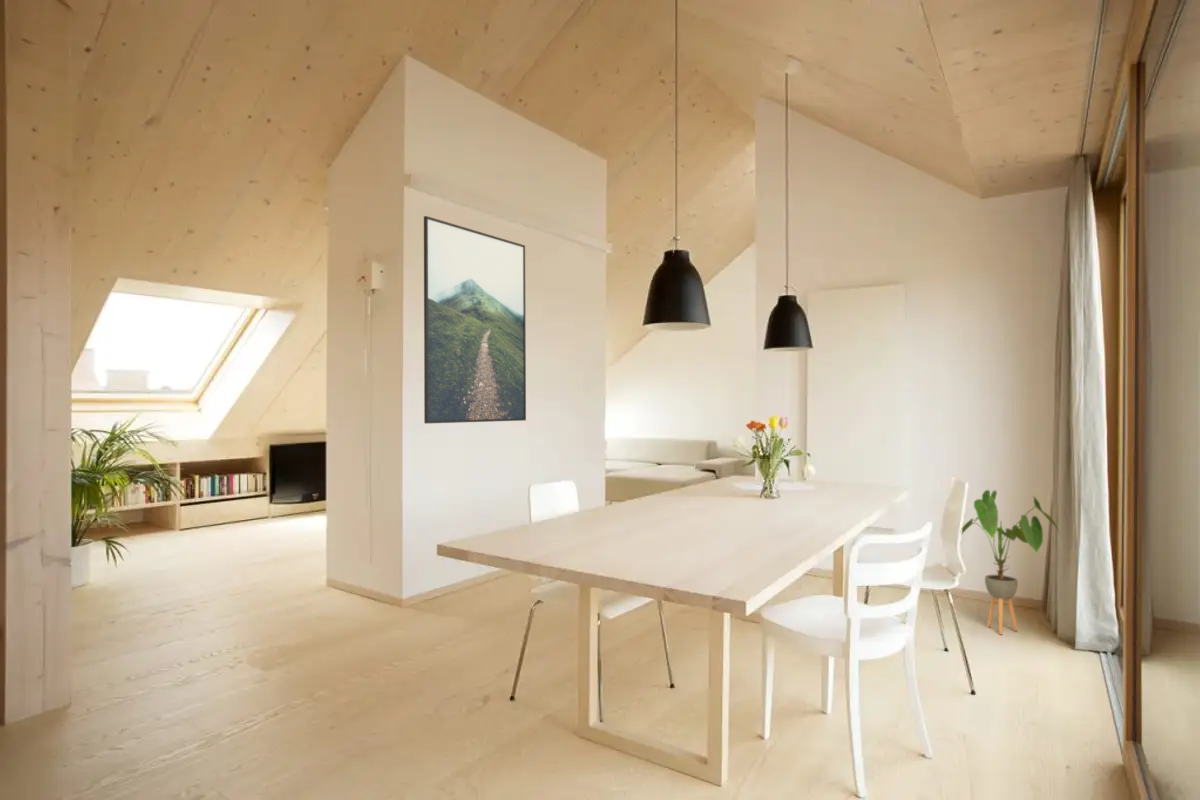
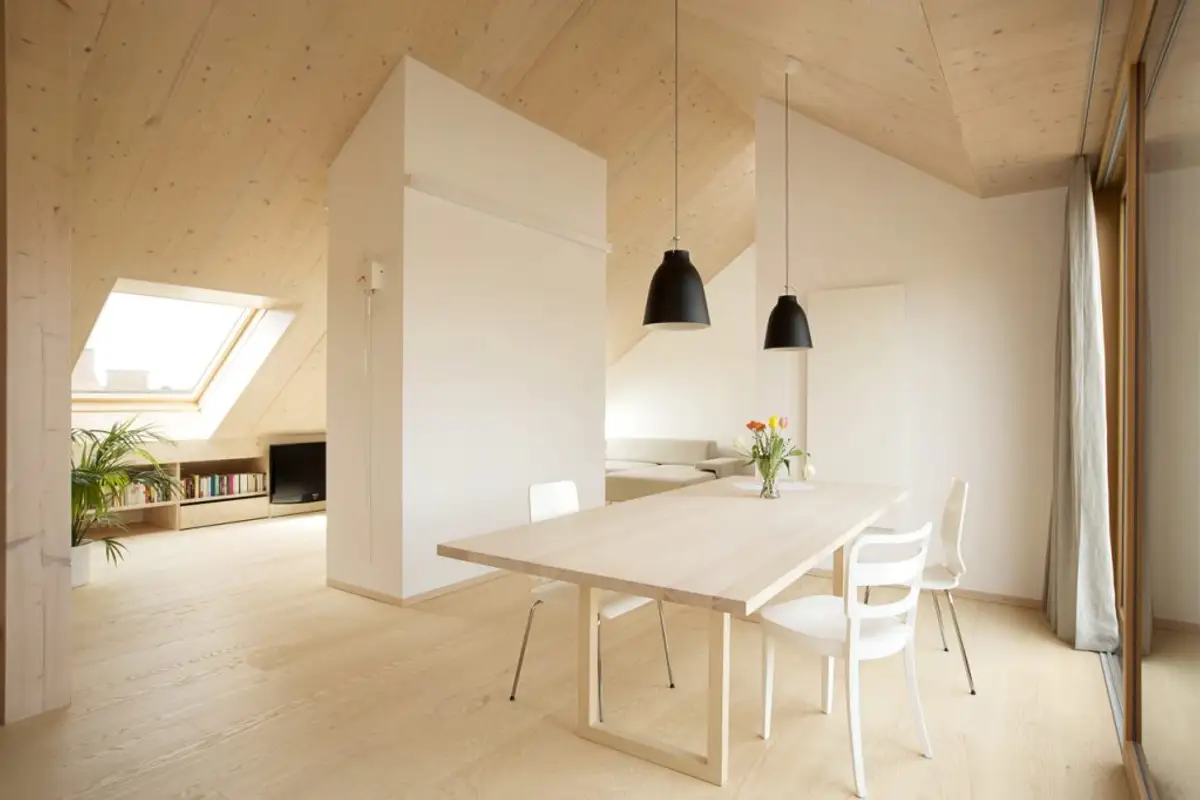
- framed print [423,215,527,424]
- house plant [960,489,1062,636]
